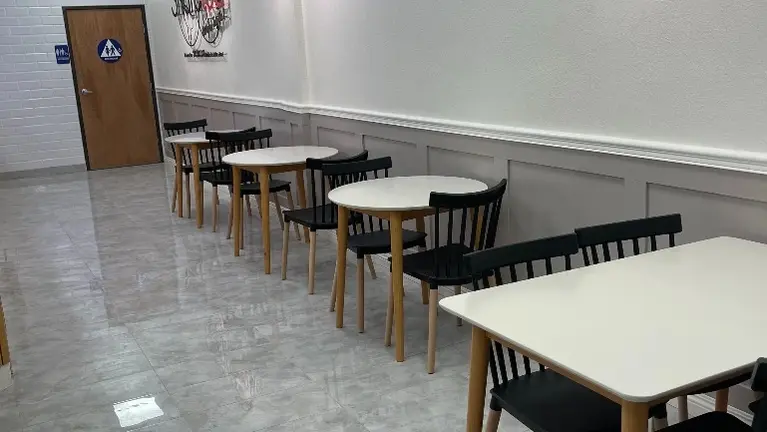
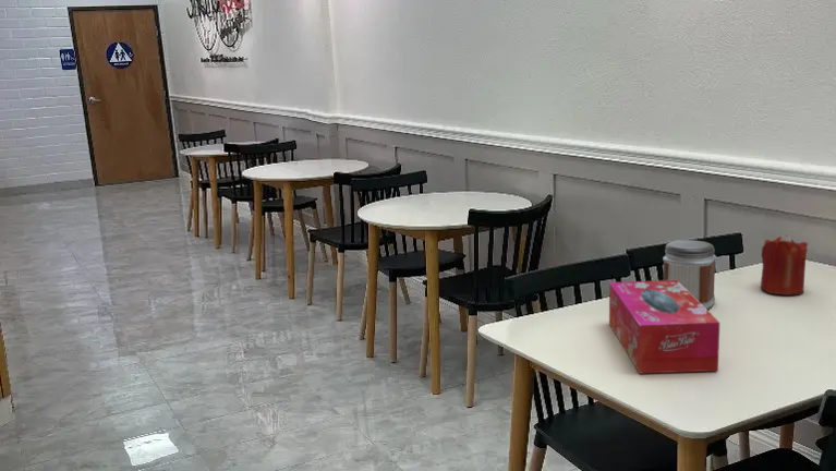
+ tissue box [608,279,720,375]
+ jar [662,239,717,310]
+ candle [760,232,809,297]
